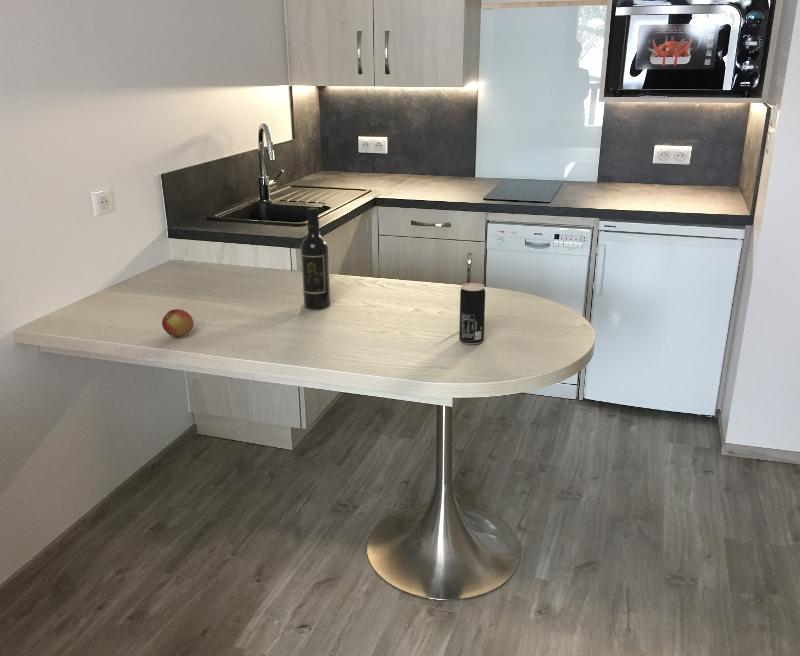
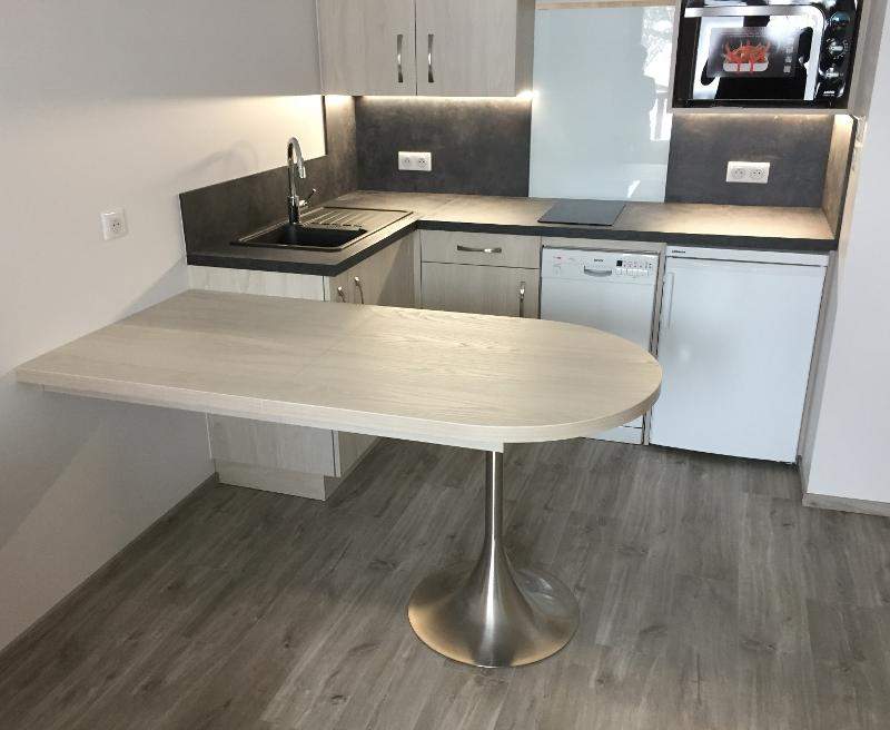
- beverage can [458,282,486,345]
- apple [161,308,195,338]
- wine bottle [300,207,331,311]
